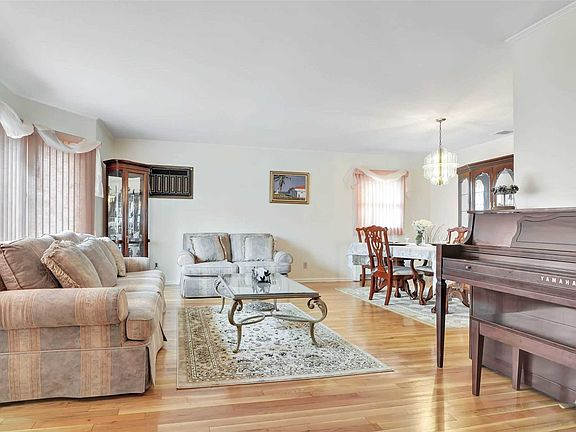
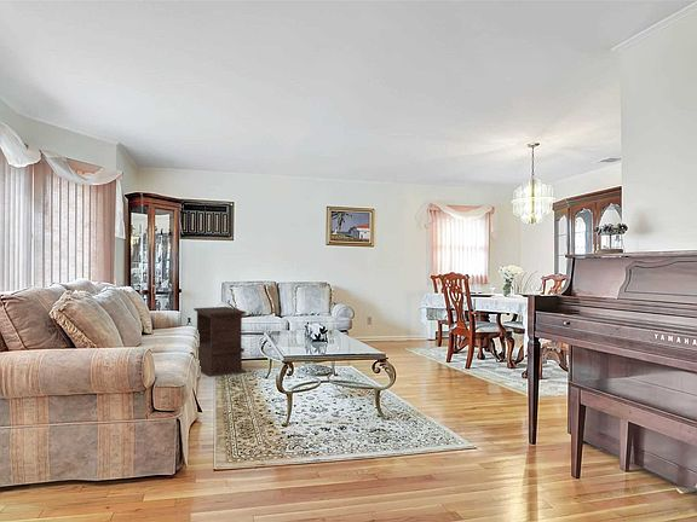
+ side table [192,306,248,378]
